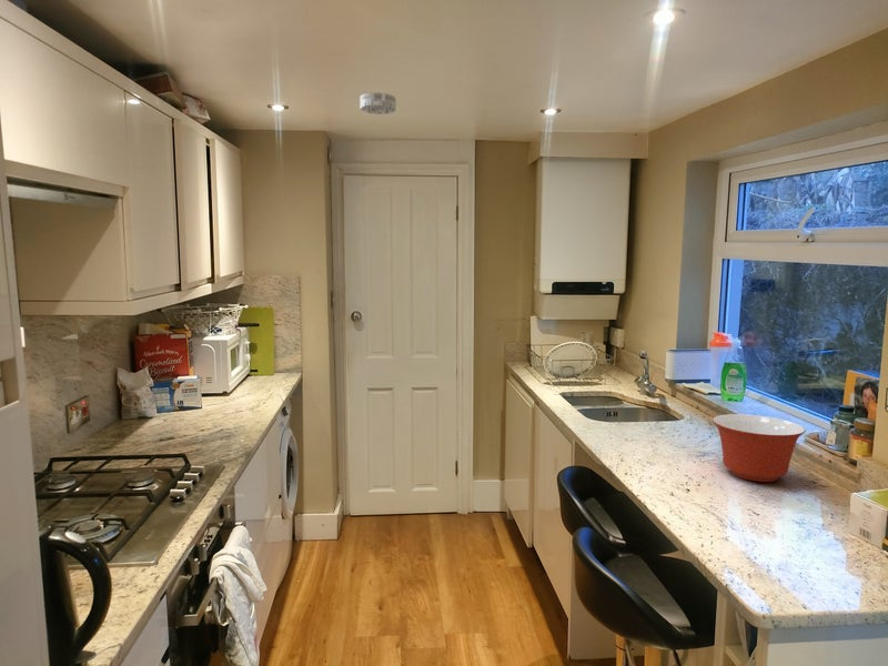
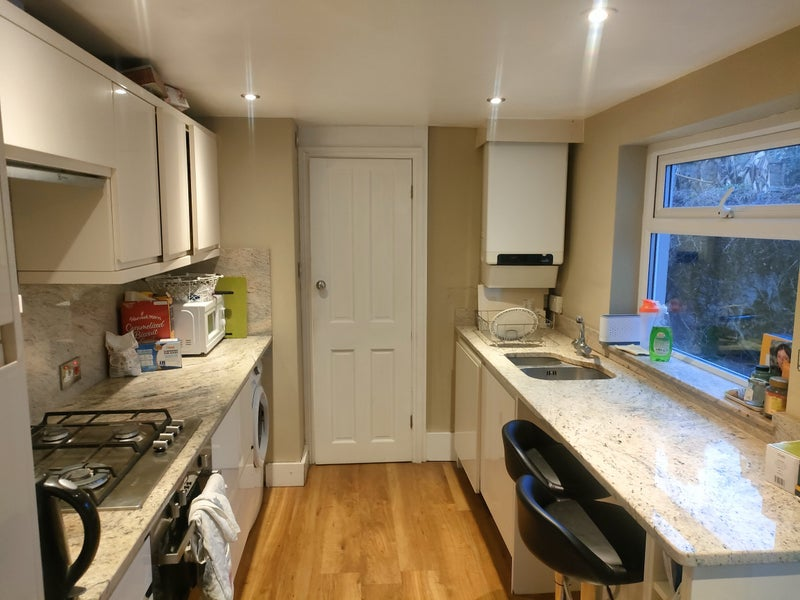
- smoke detector [359,91,396,115]
- mixing bowl [712,413,807,483]
